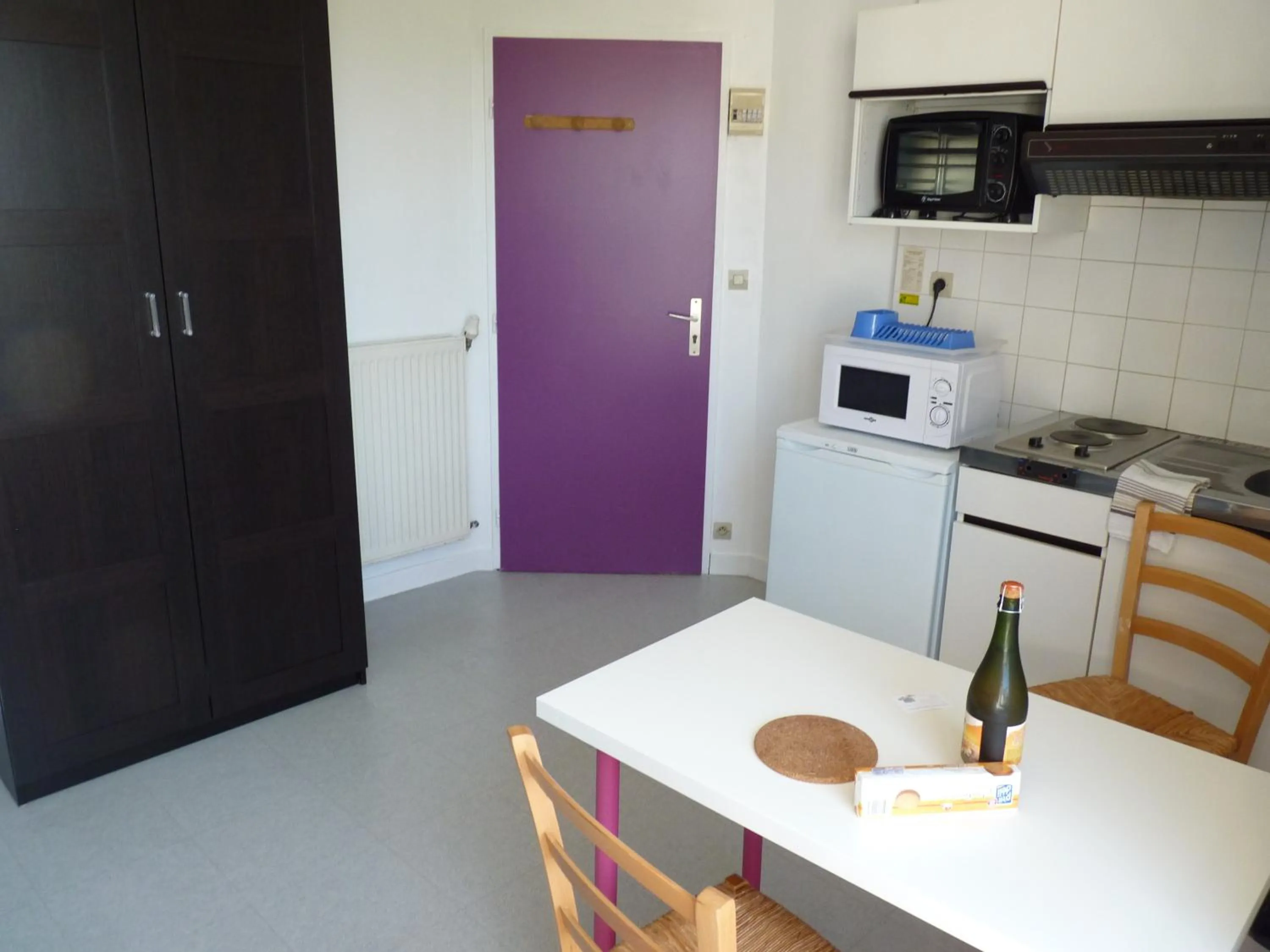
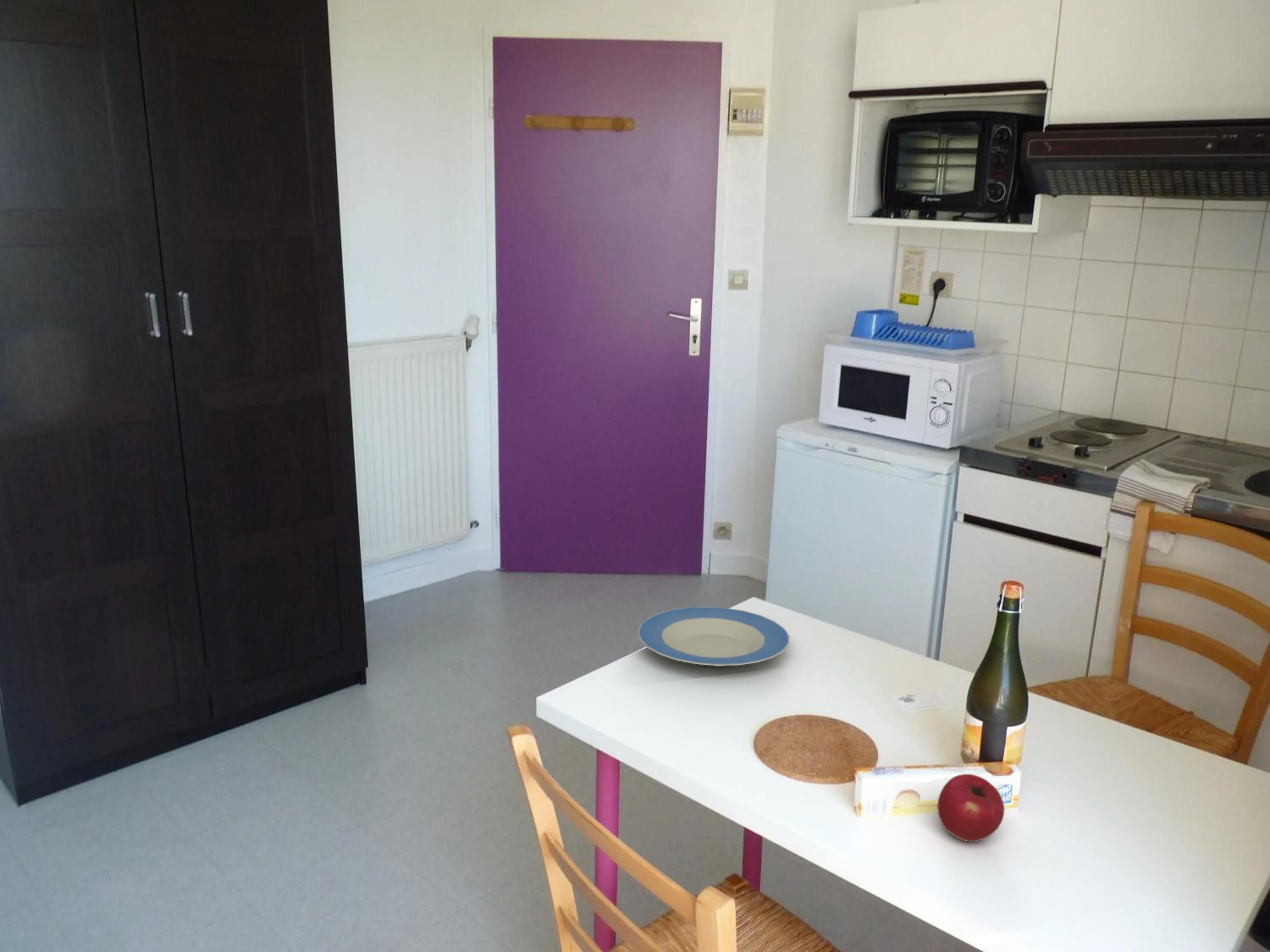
+ plate [637,606,790,666]
+ apple [937,773,1005,842]
